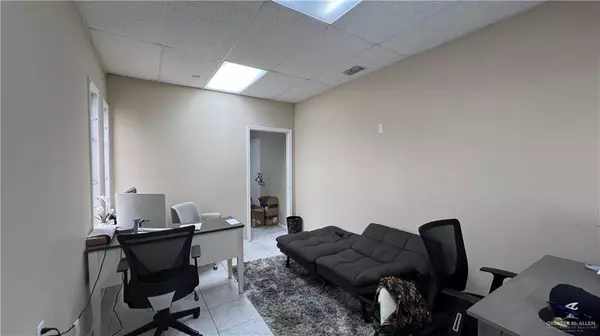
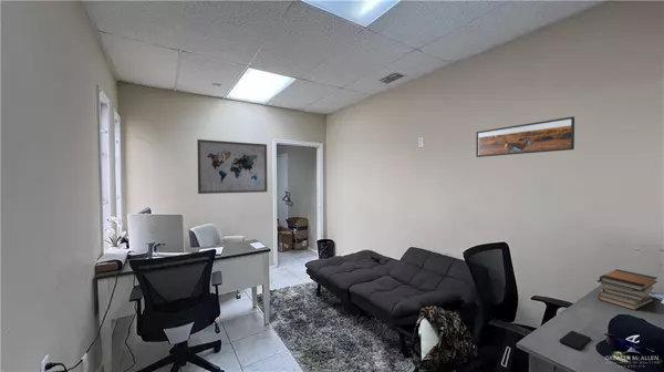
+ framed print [475,115,575,158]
+ smartphone [558,330,592,351]
+ wall art [196,138,269,195]
+ book stack [596,268,658,311]
